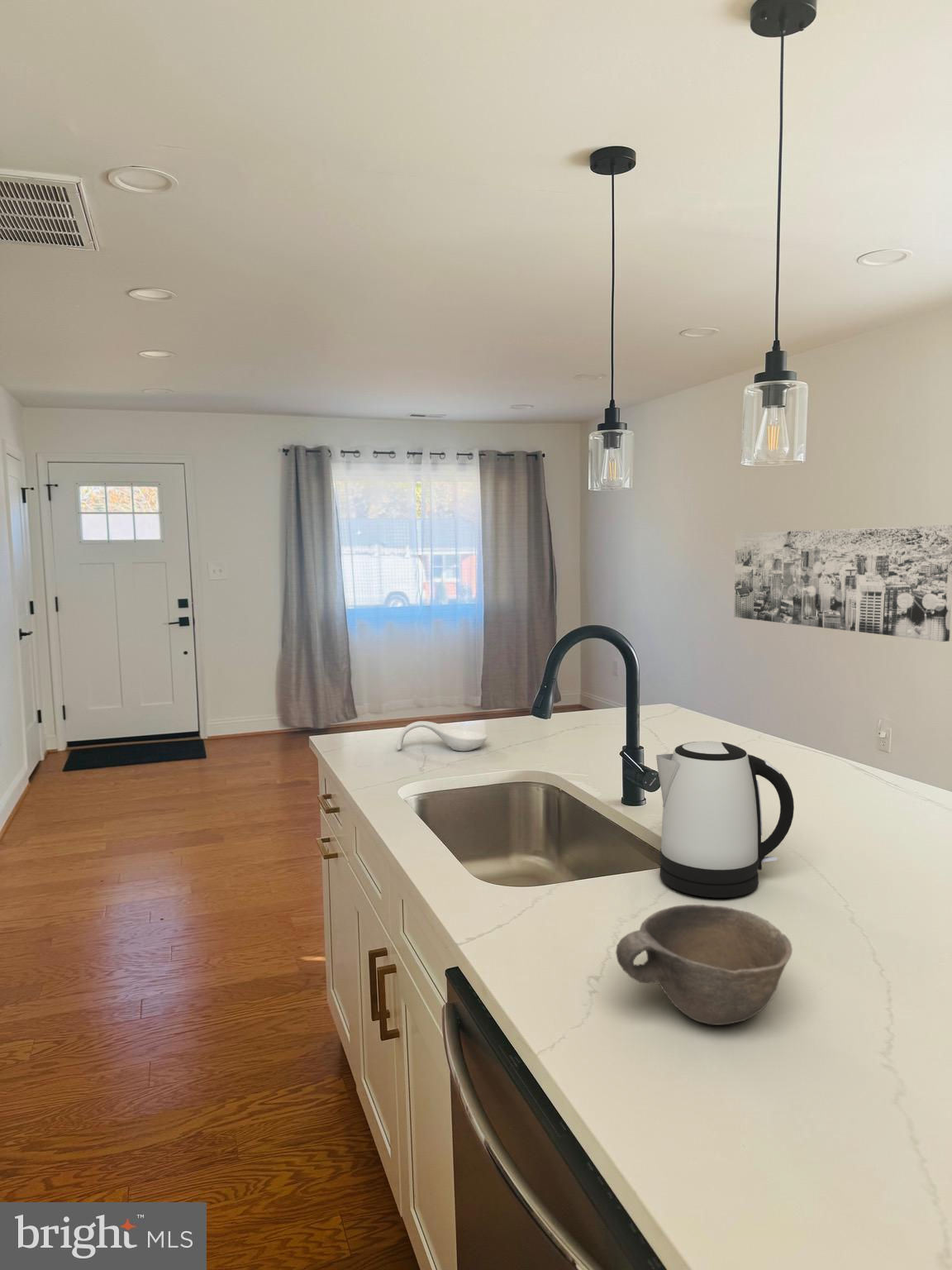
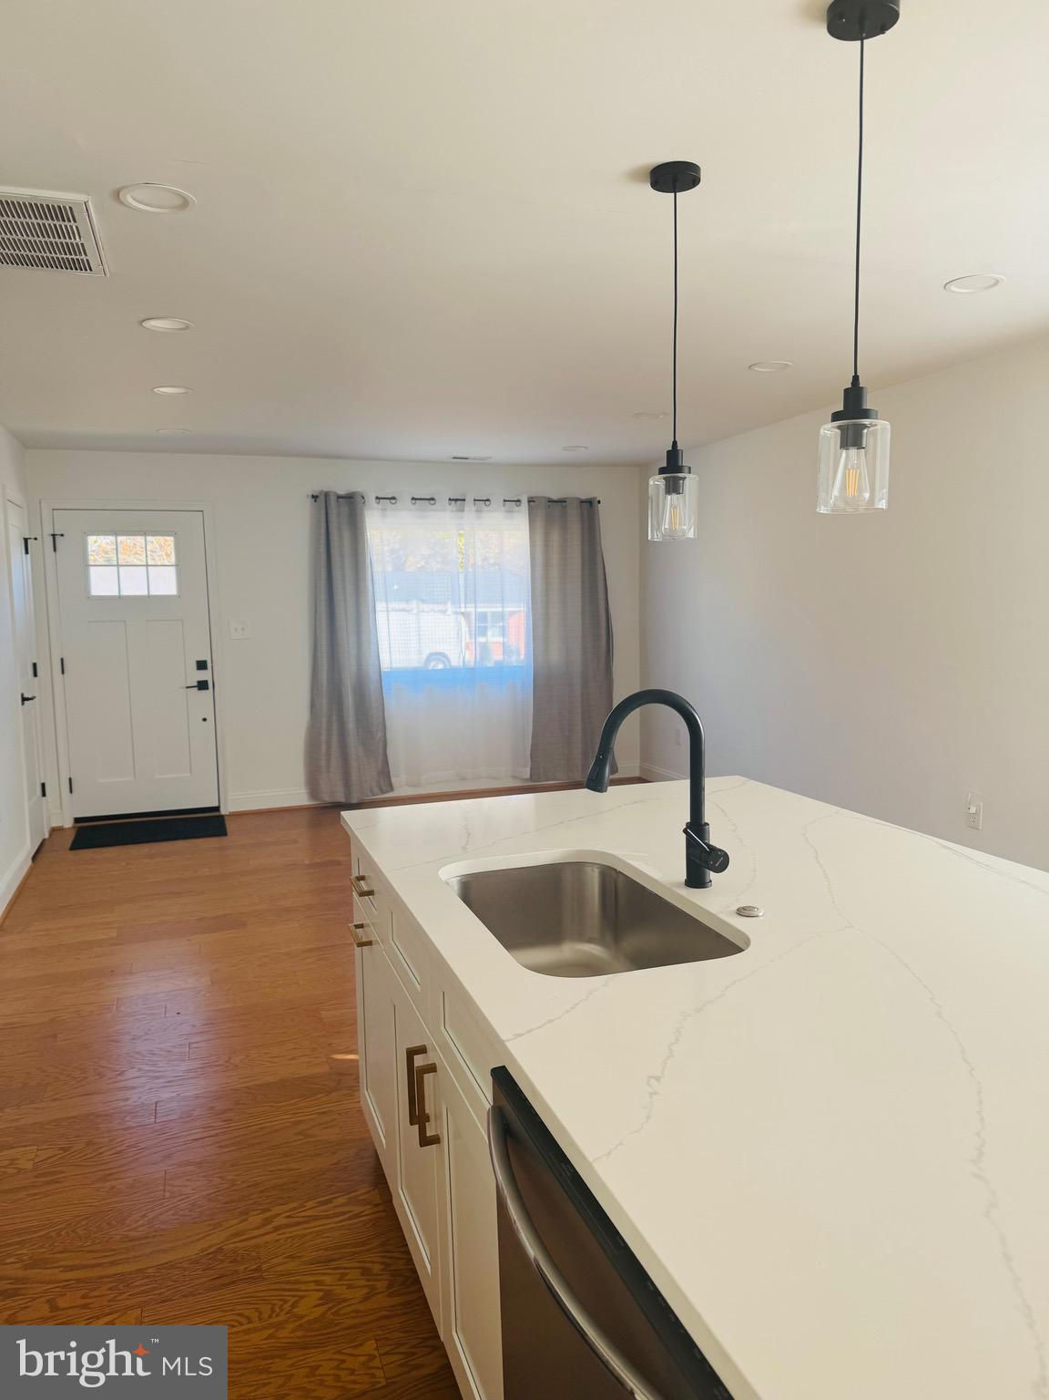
- wall art [733,524,952,642]
- spoon rest [396,720,488,752]
- bowl [615,904,793,1026]
- kettle [655,740,795,899]
